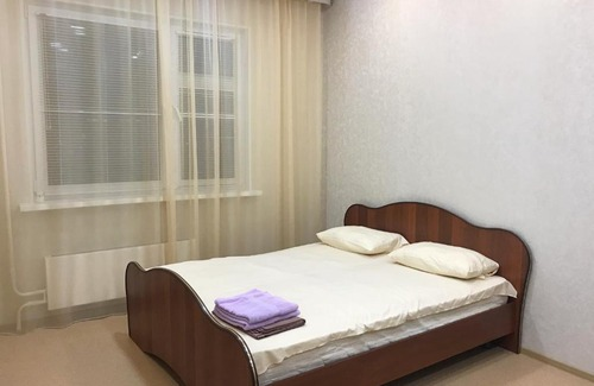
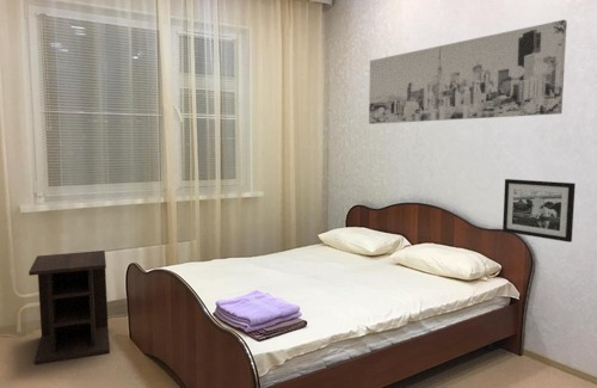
+ nightstand [27,250,111,365]
+ wall art [368,19,568,125]
+ picture frame [501,178,577,244]
